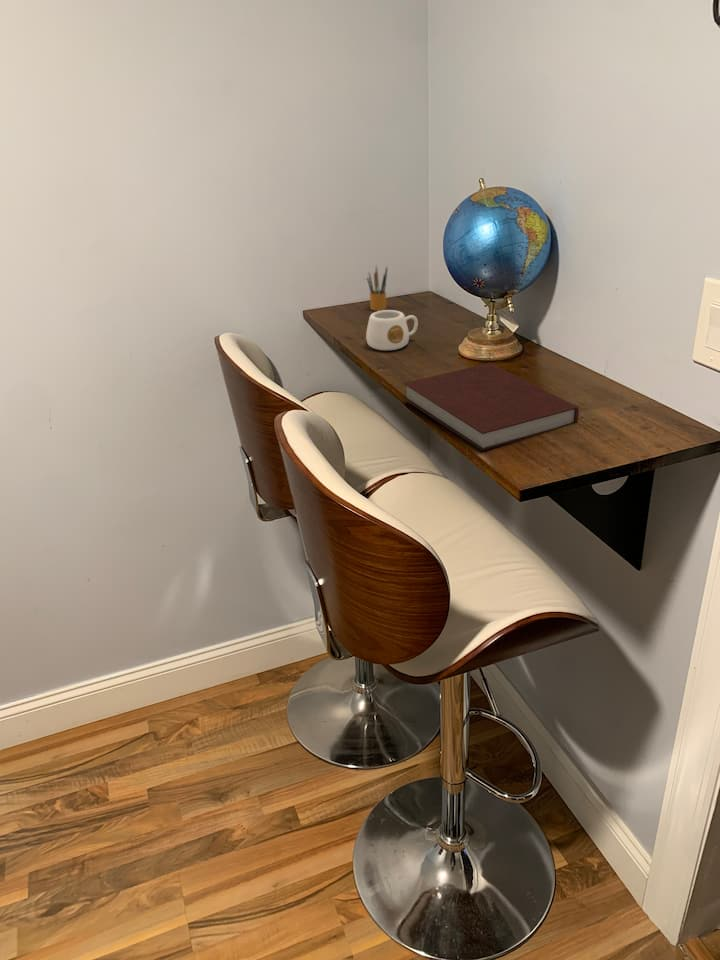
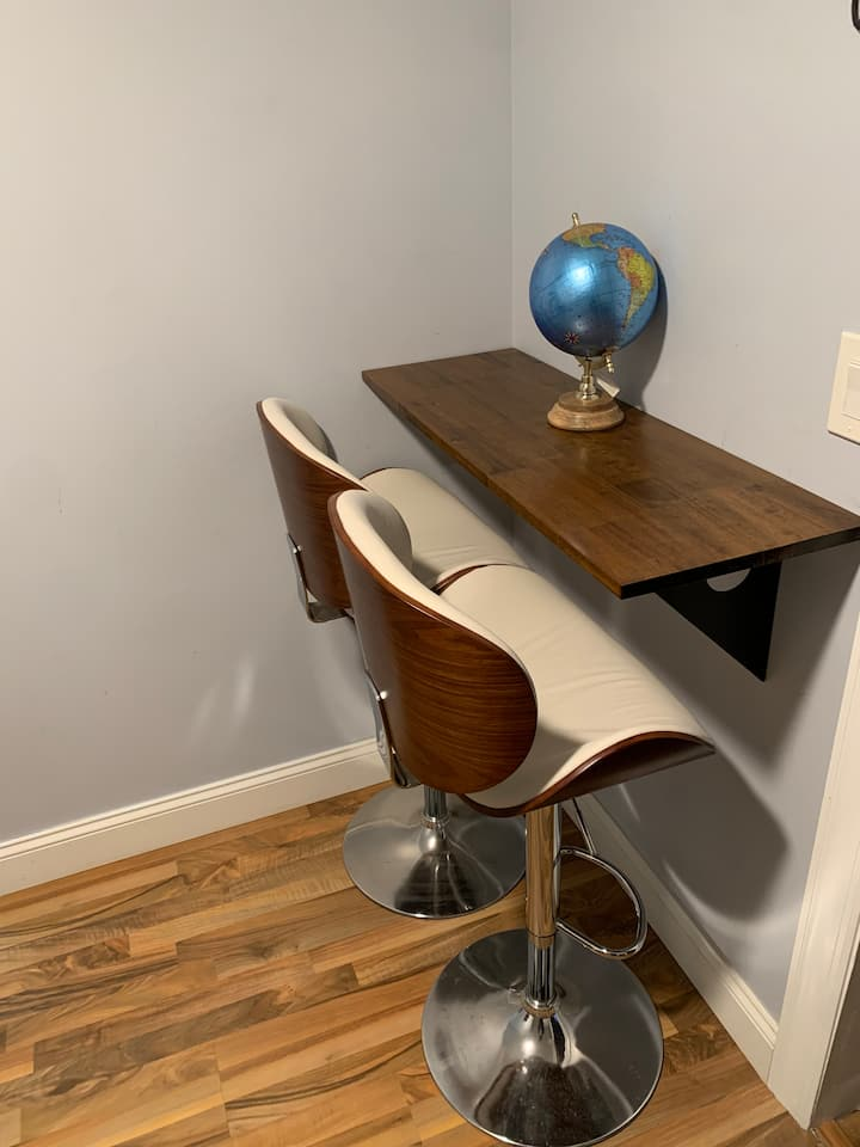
- mug [365,309,419,352]
- notebook [402,362,580,452]
- pencil box [366,265,388,312]
